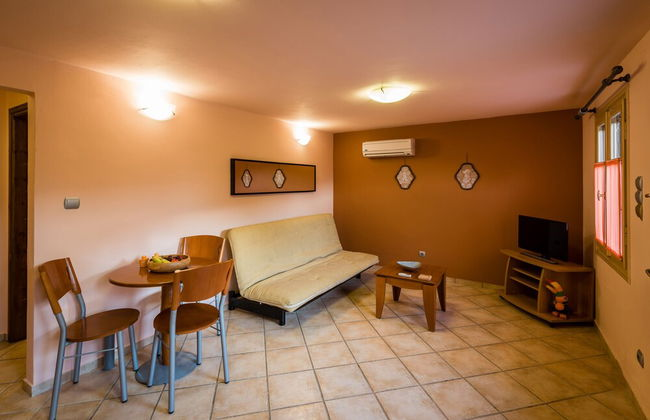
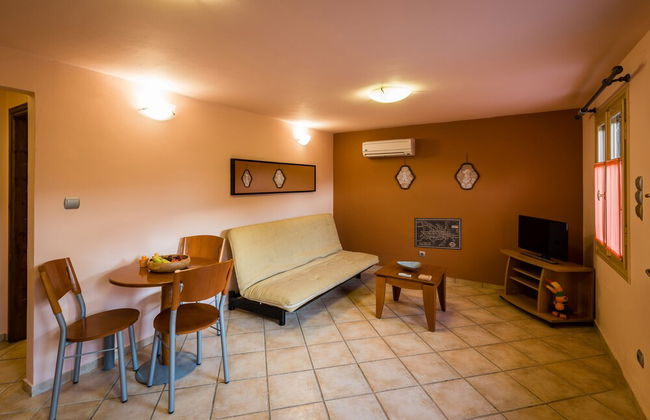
+ wall art [413,217,463,251]
